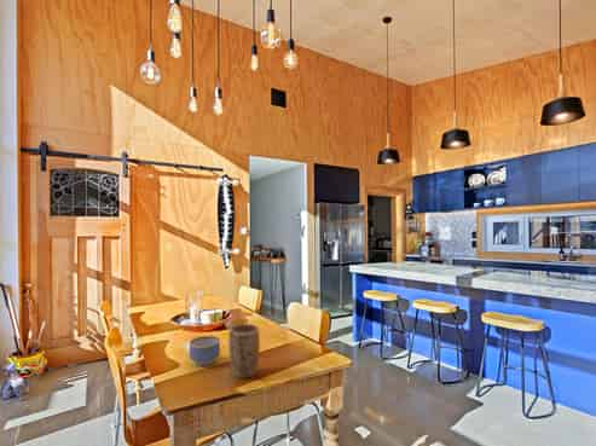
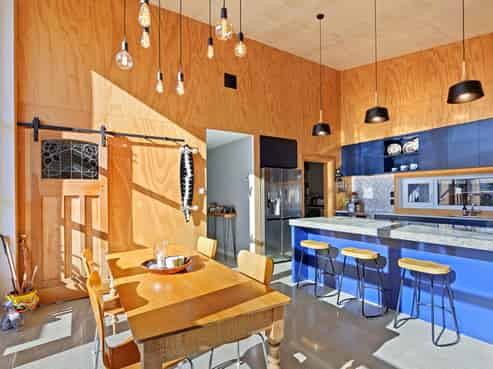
- bowl [189,335,221,366]
- plant pot [227,323,261,380]
